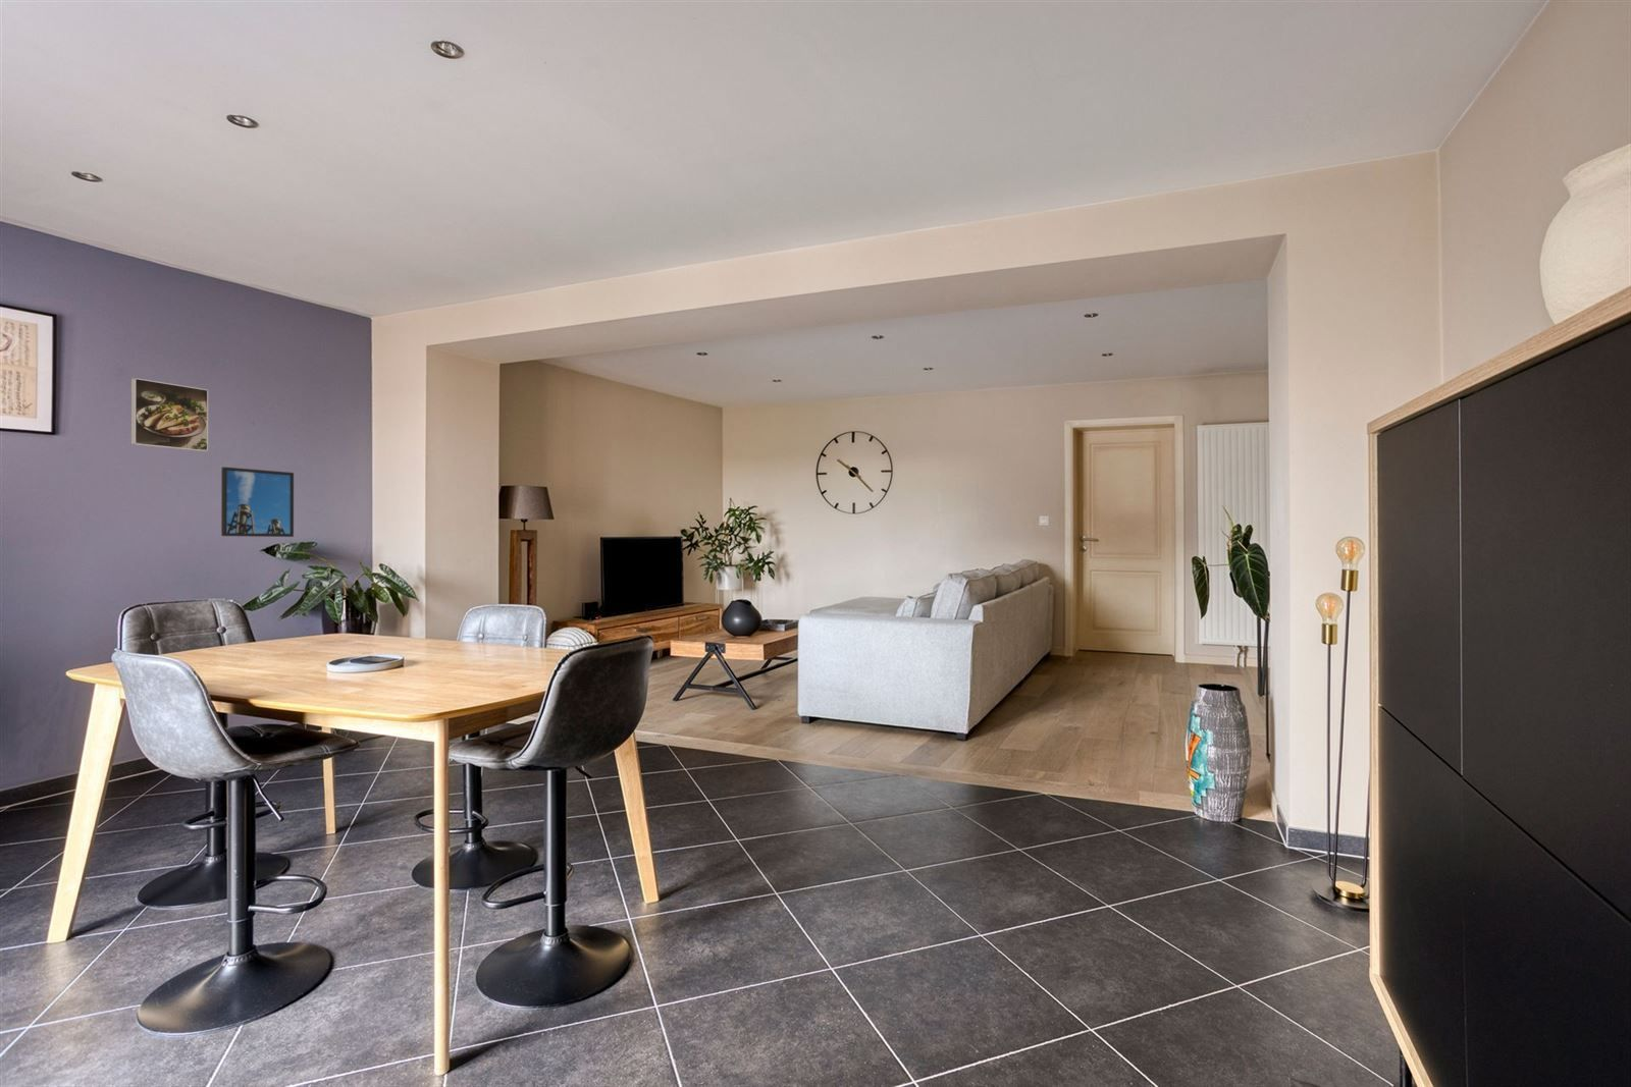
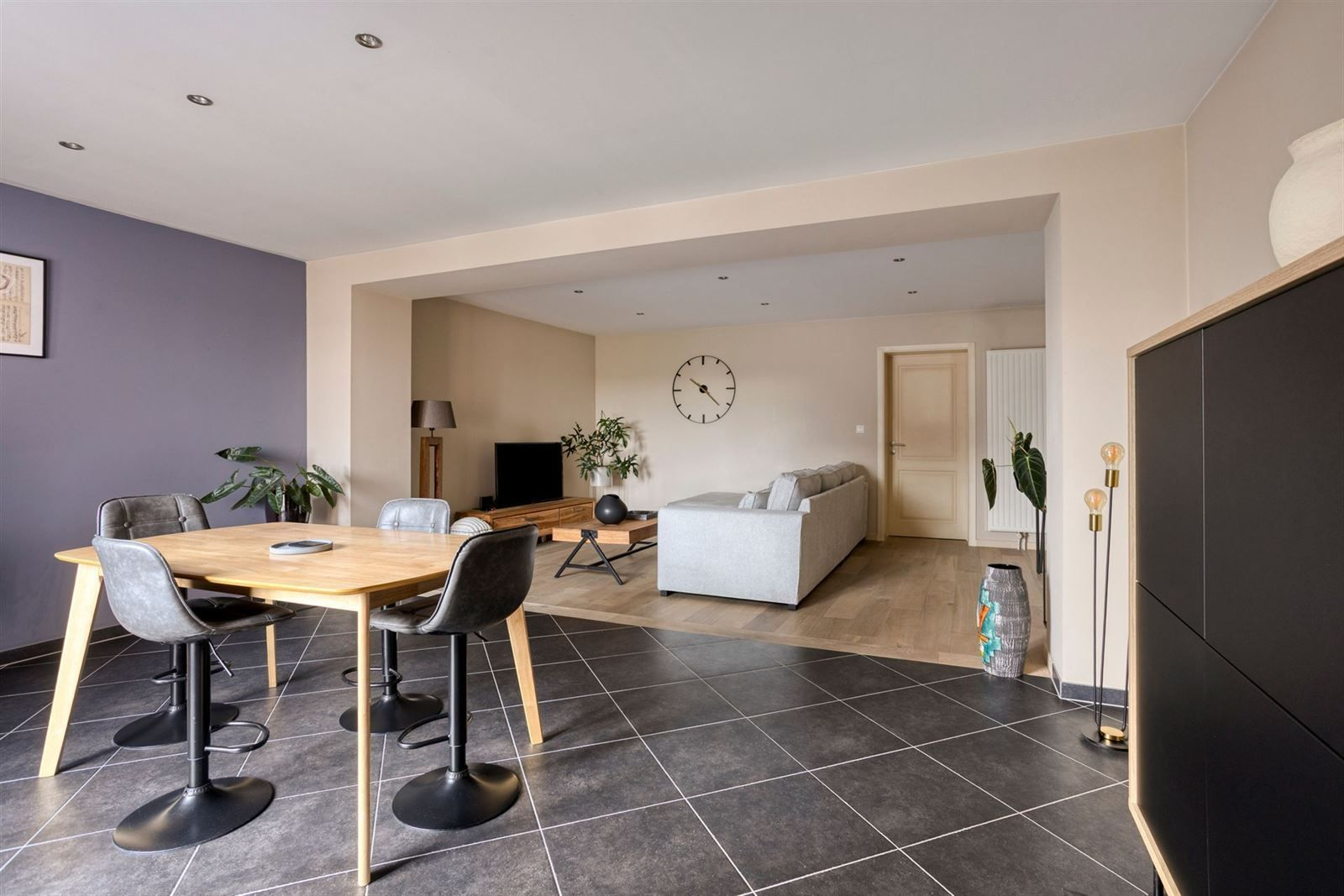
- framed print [131,377,209,453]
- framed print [220,466,295,537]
